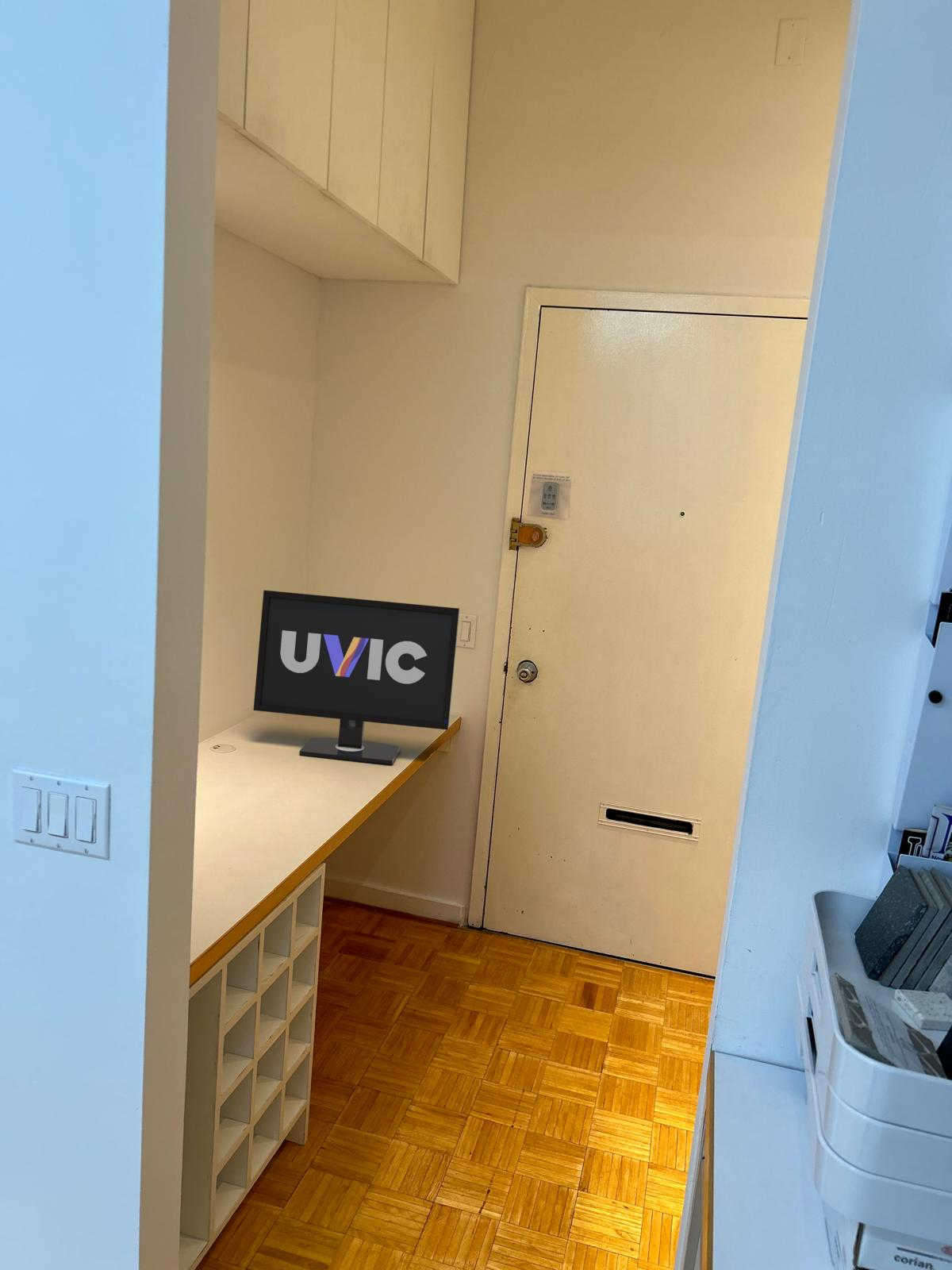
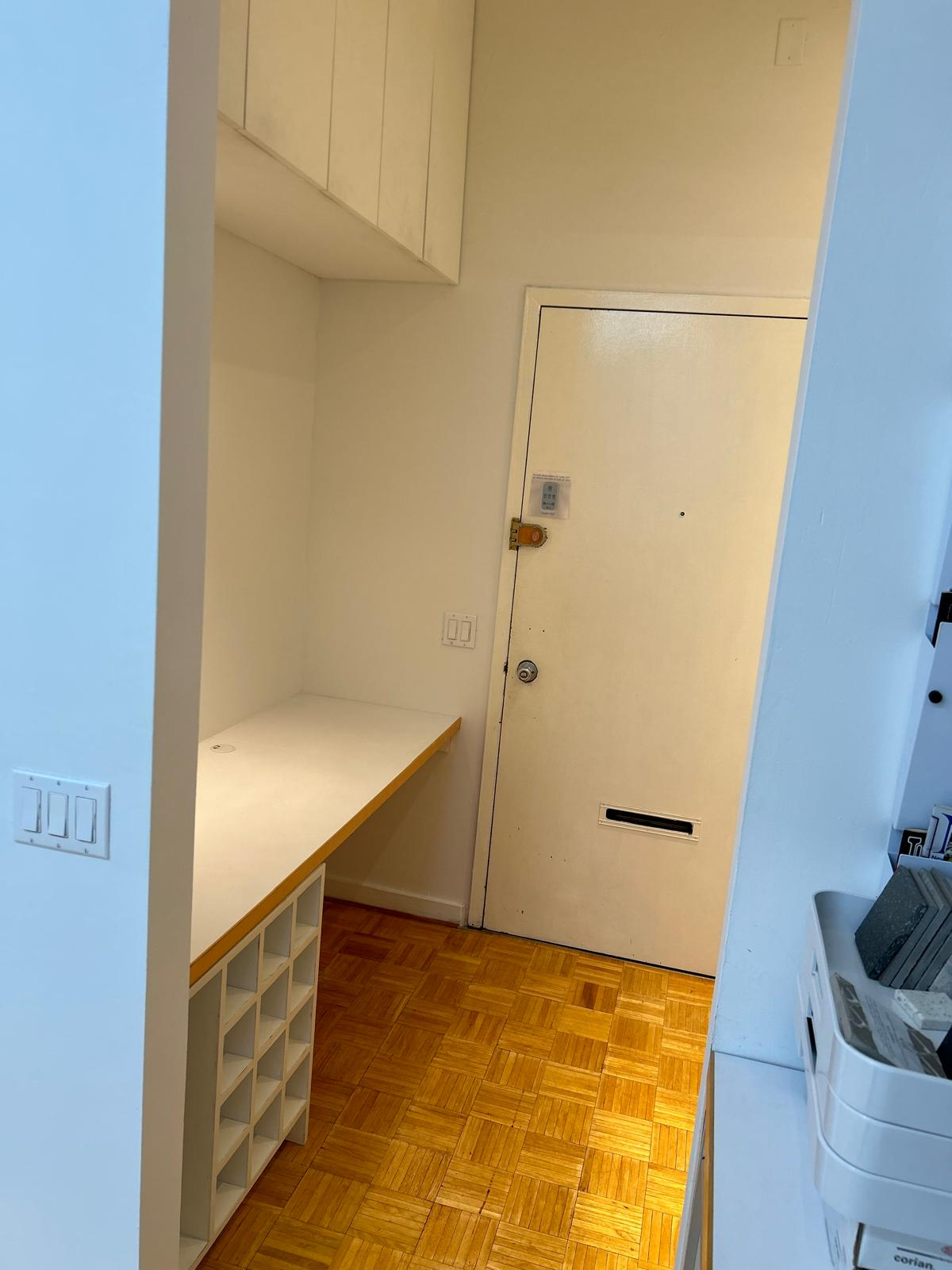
- monitor [252,589,460,765]
